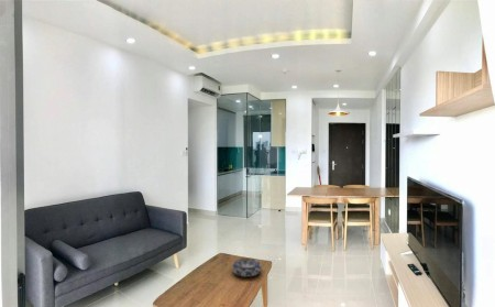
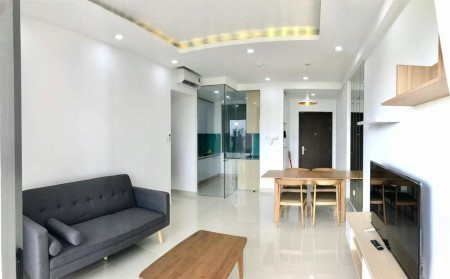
- decorative bowl [231,257,263,278]
